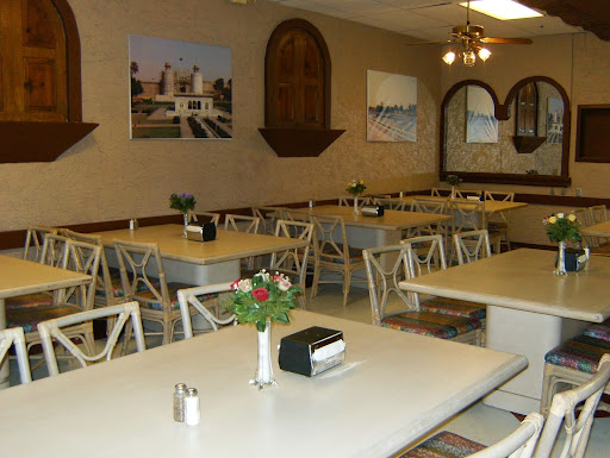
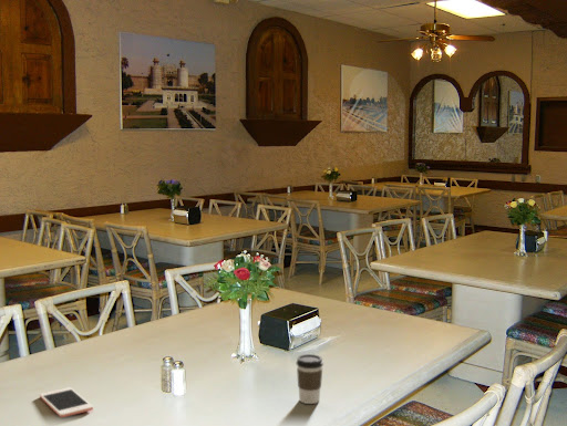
+ cell phone [39,386,94,418]
+ coffee cup [296,353,324,405]
